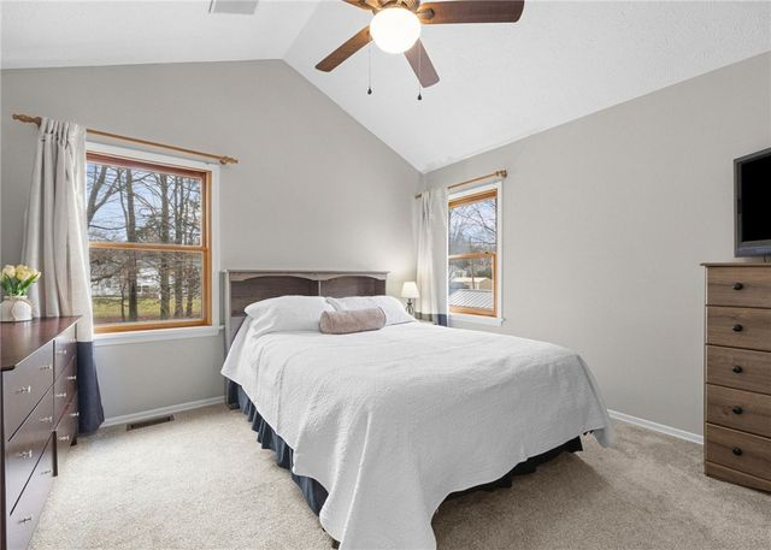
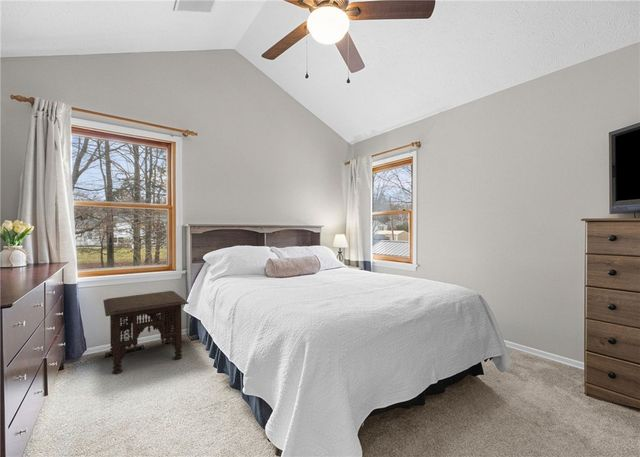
+ side table [102,290,190,375]
